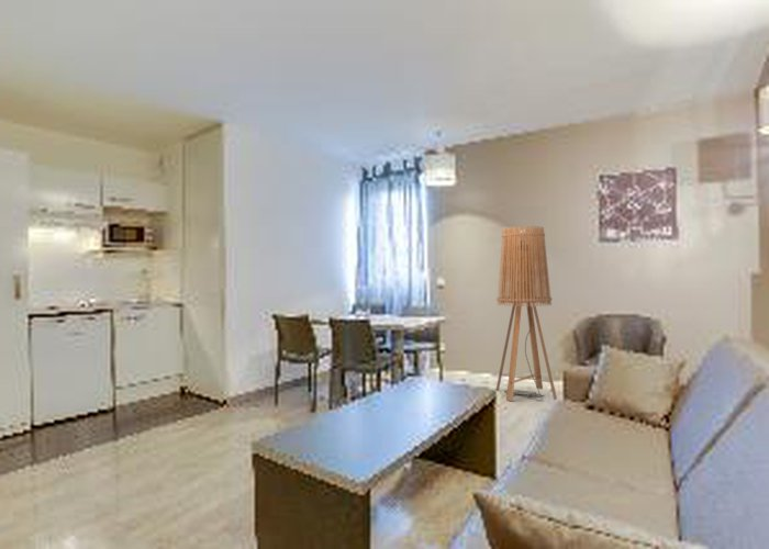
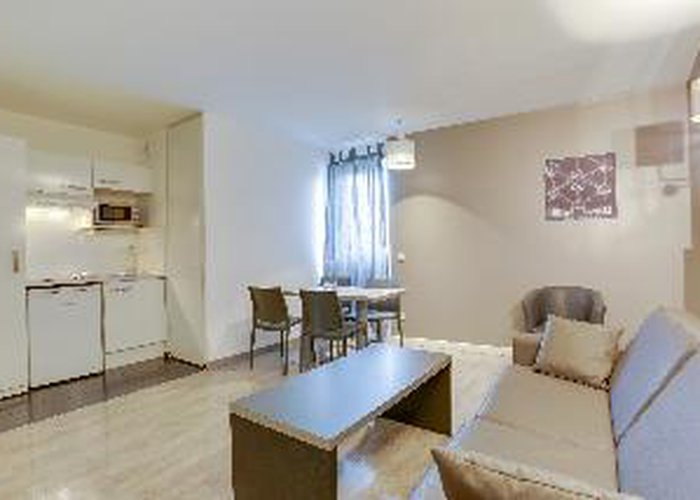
- floor lamp [495,225,558,402]
